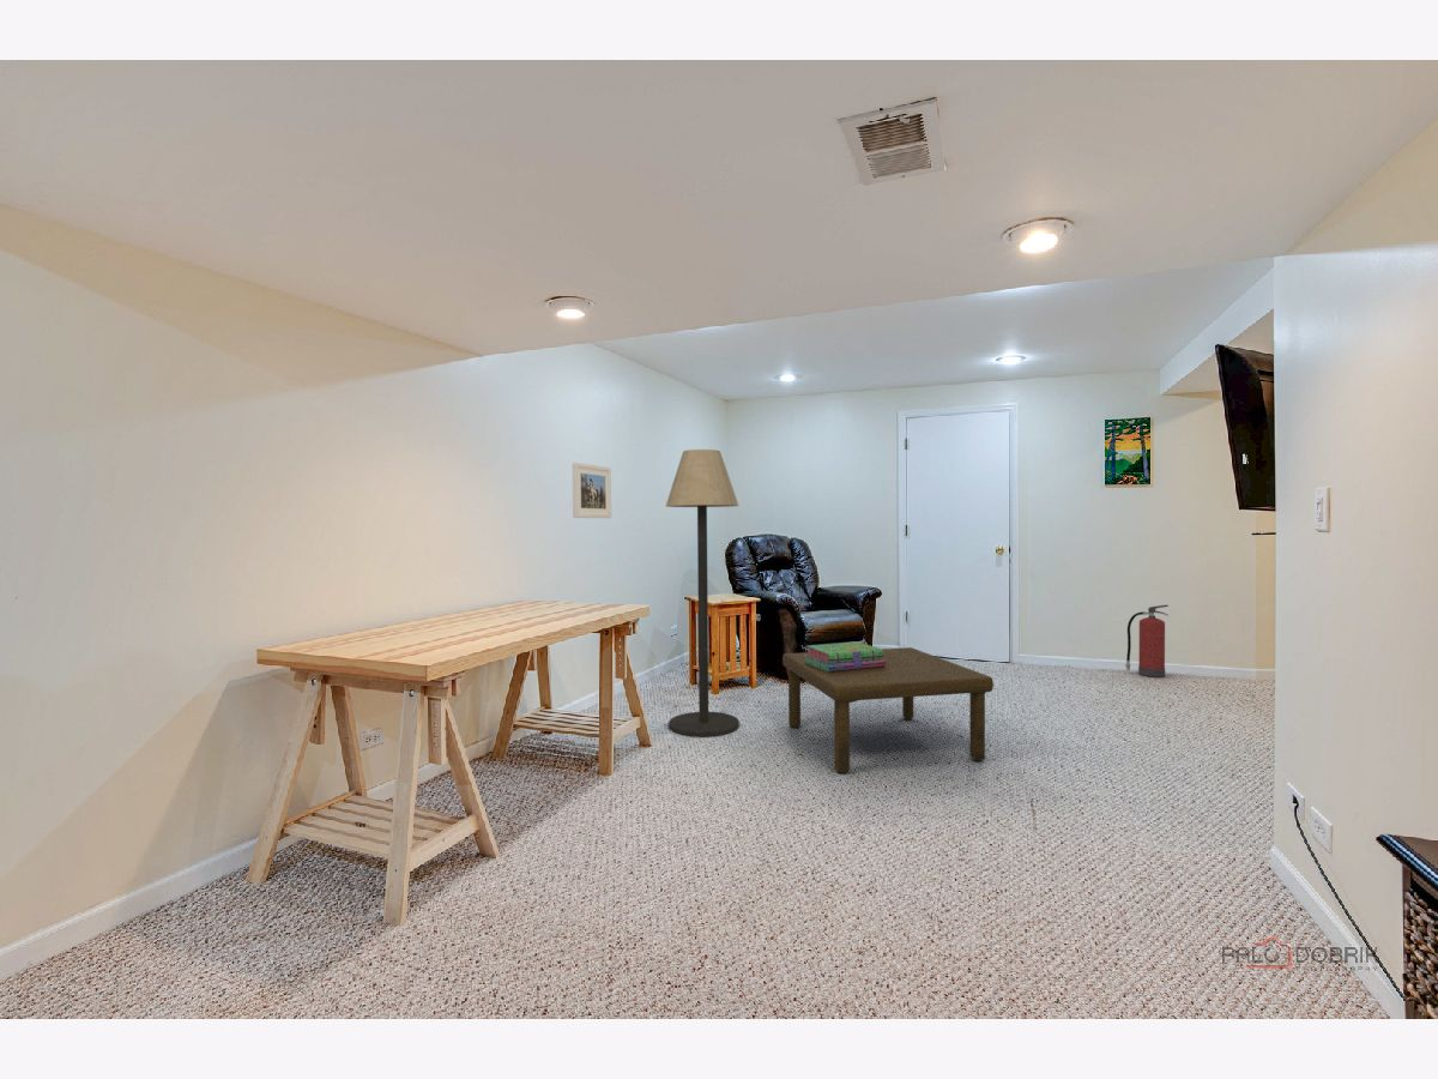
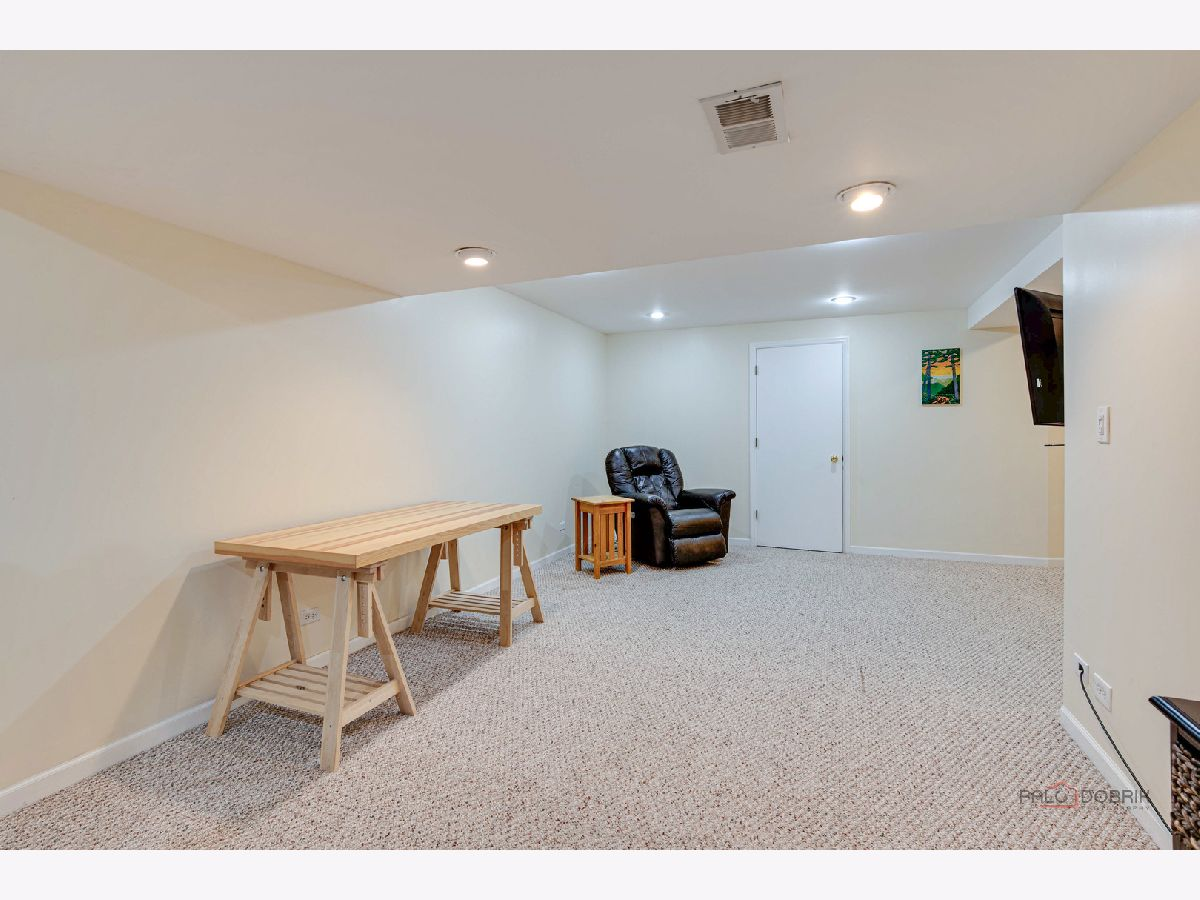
- coffee table [781,646,995,774]
- fire extinguisher [1124,604,1170,679]
- floor lamp [665,448,741,737]
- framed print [572,462,612,519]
- stack of books [804,640,886,671]
